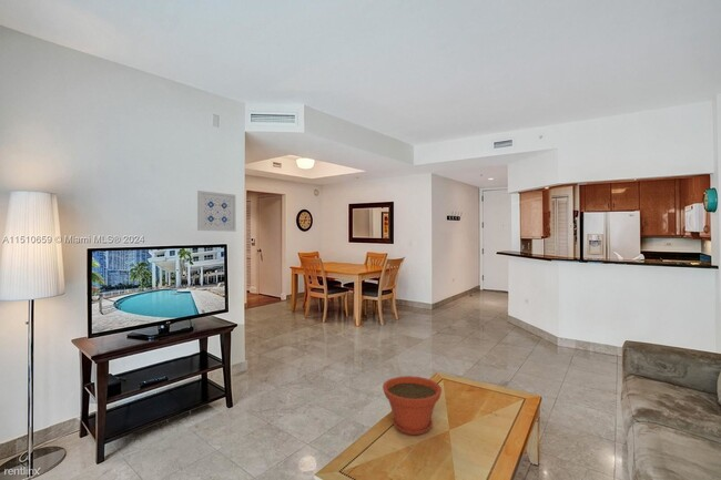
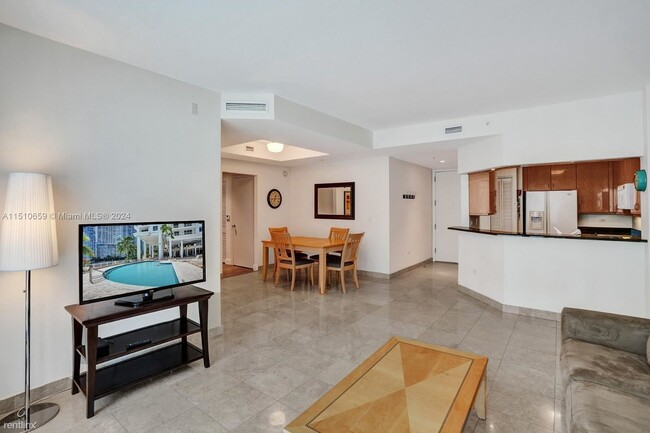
- plant pot [382,375,443,436]
- wall art [196,190,237,233]
